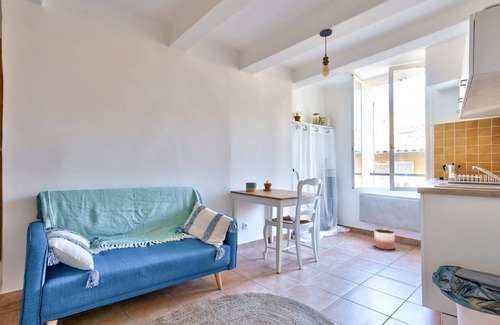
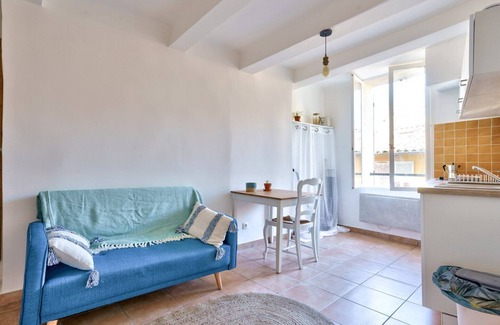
- planter [373,228,396,250]
